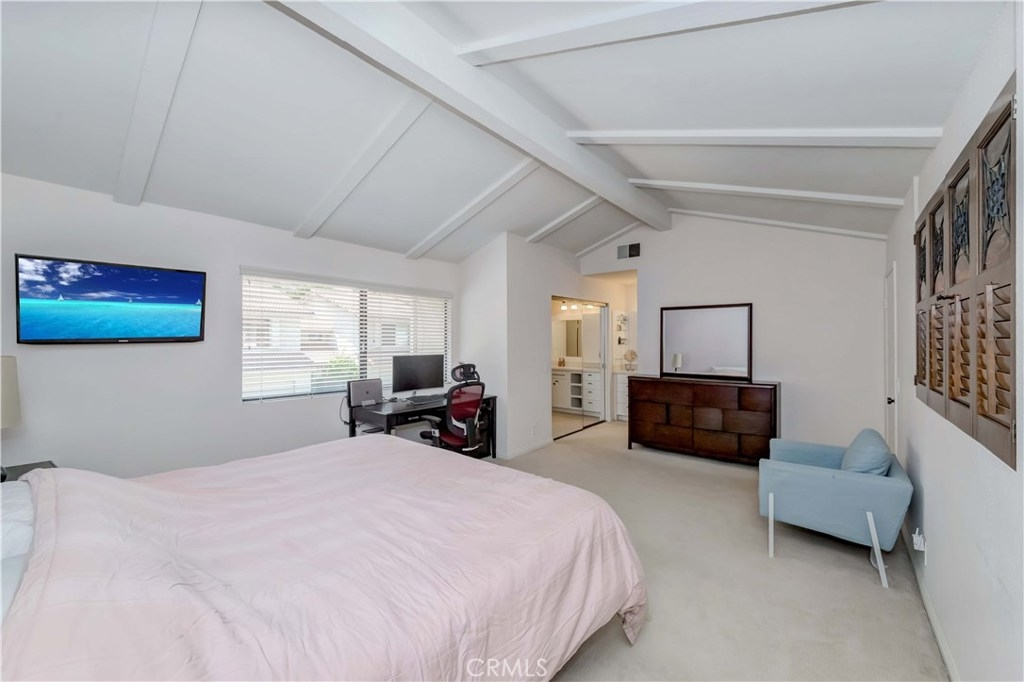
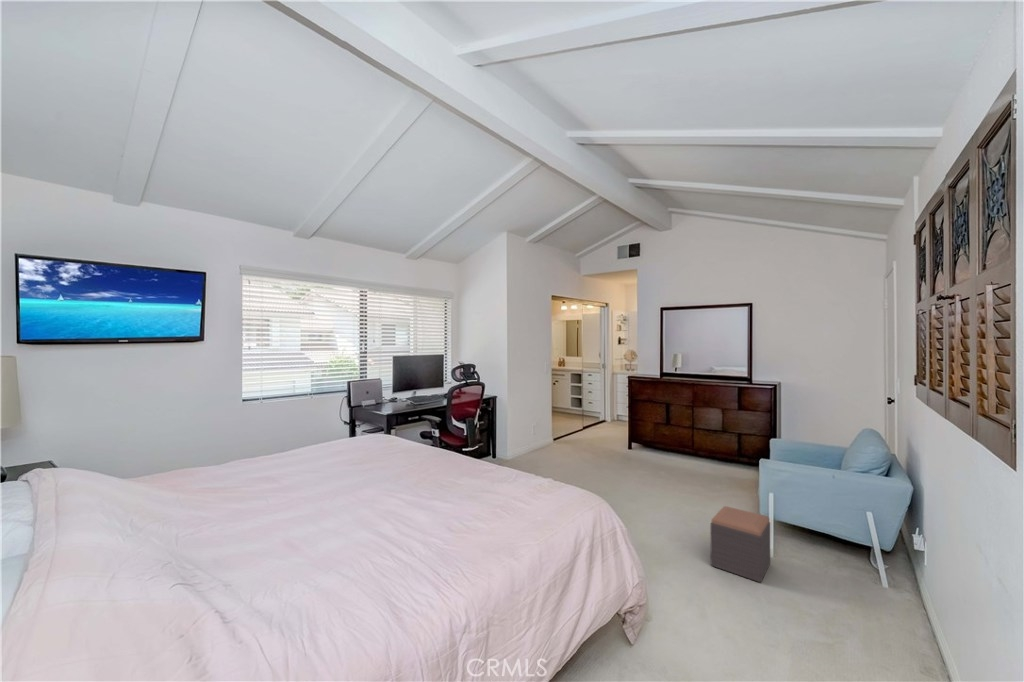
+ footstool [710,505,771,583]
